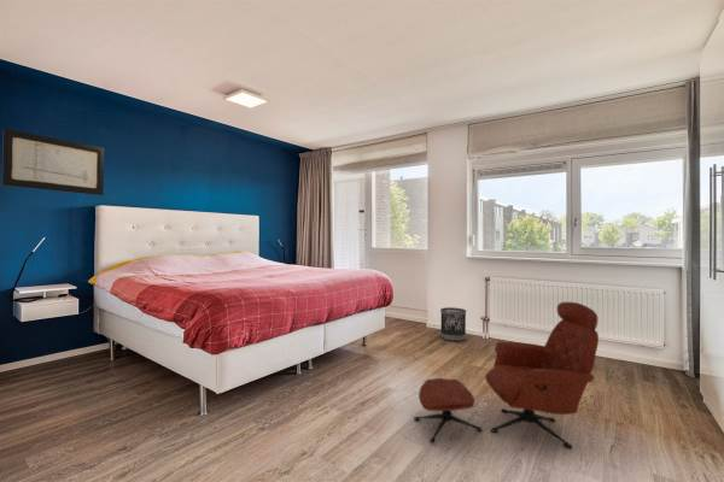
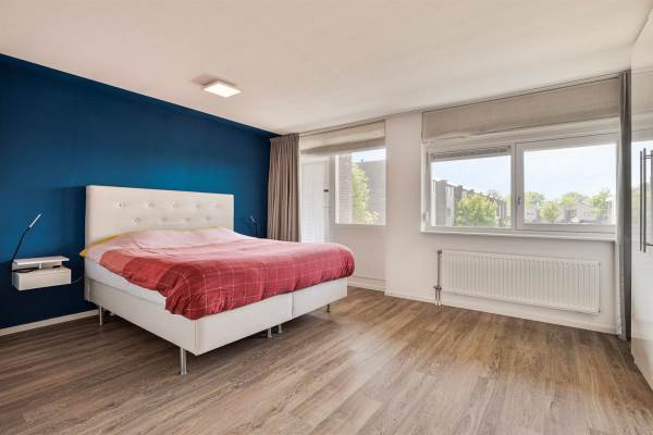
- wall art [1,128,105,196]
- wastebasket [439,306,467,342]
- armchair [413,301,600,449]
